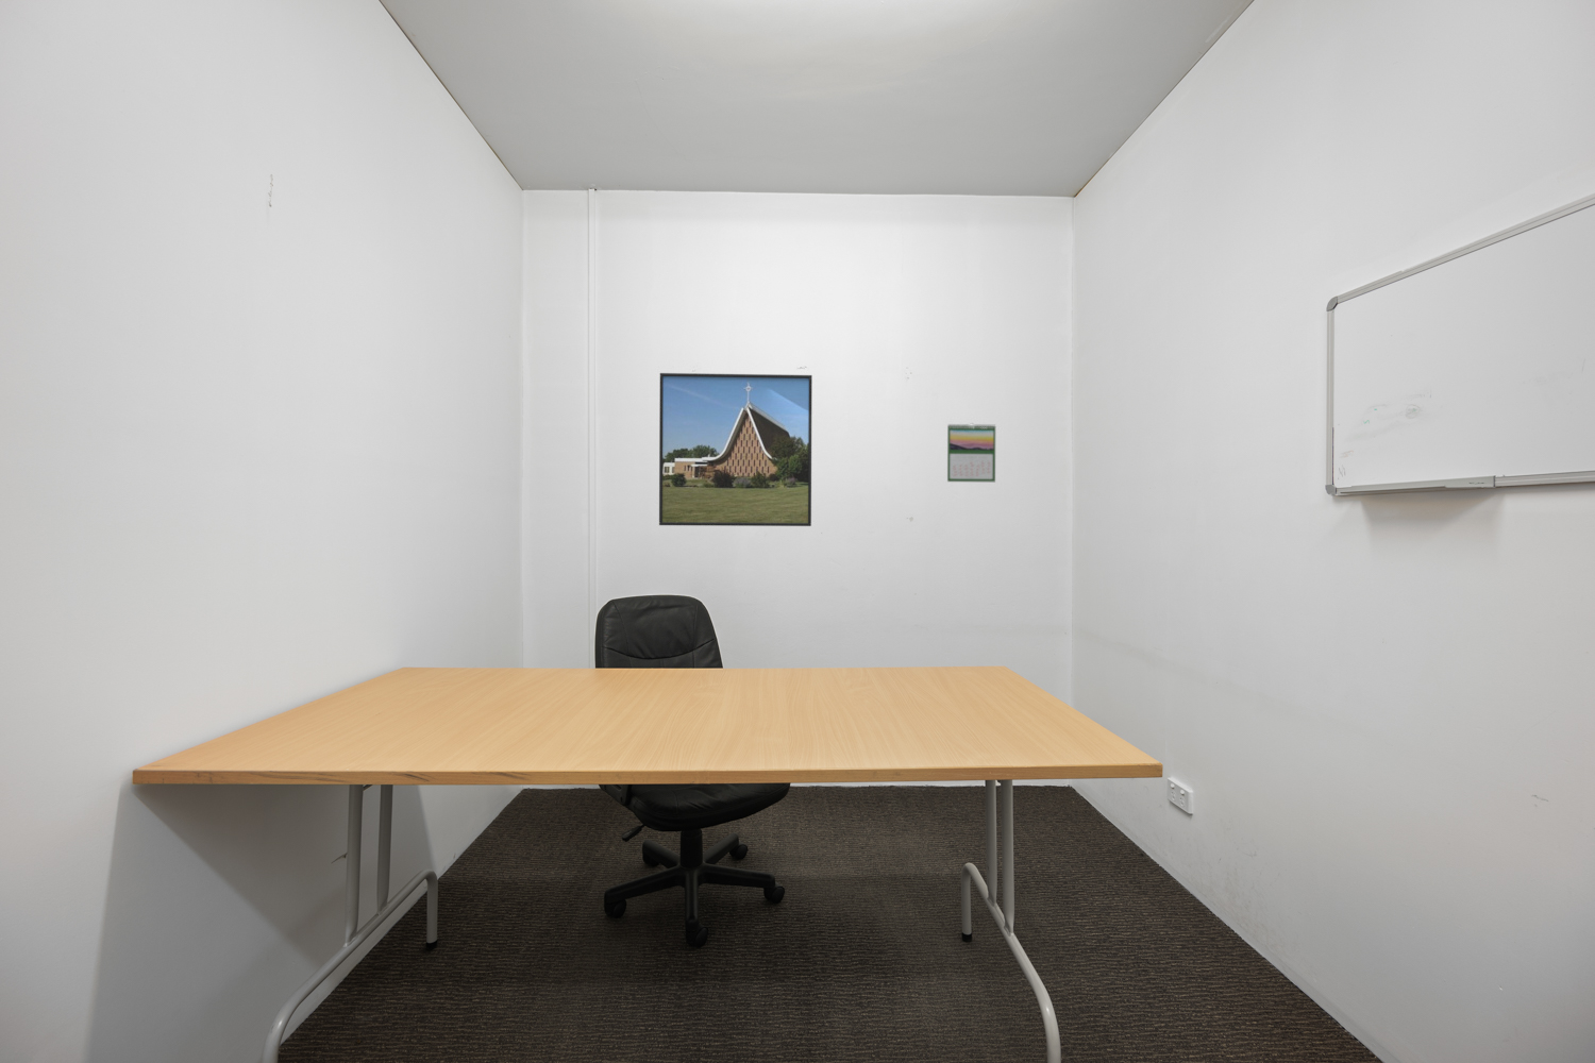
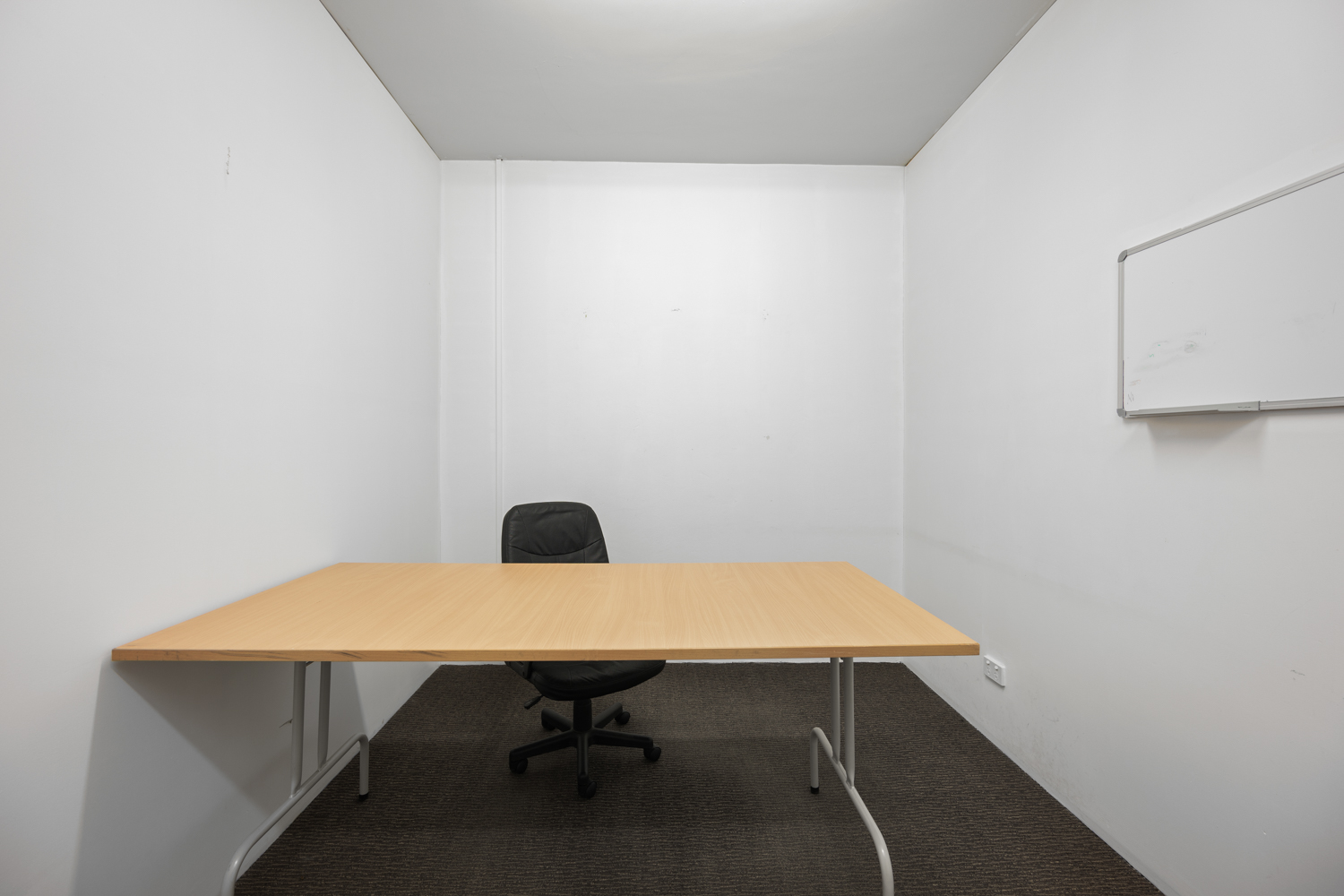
- calendar [946,422,997,483]
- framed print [659,373,813,527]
